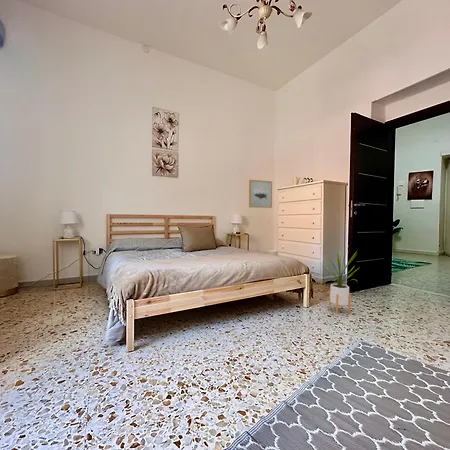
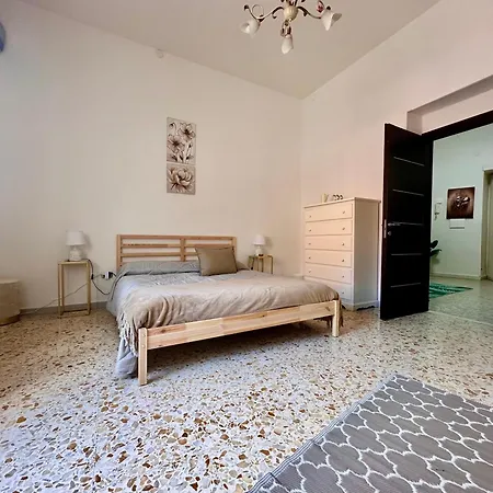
- house plant [322,244,360,315]
- wall art [248,179,273,209]
